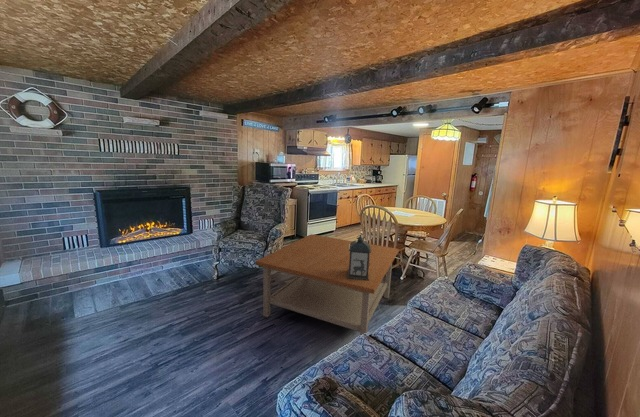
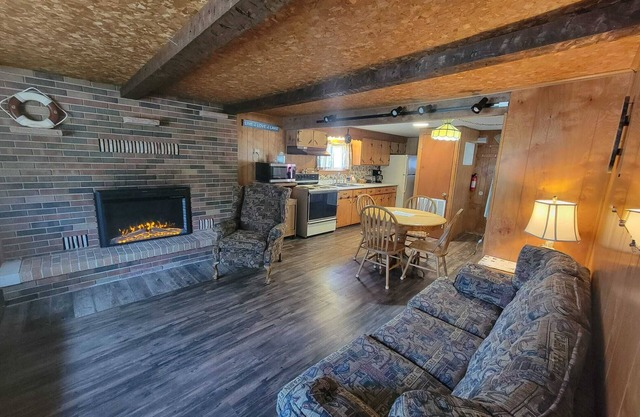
- coffee table [255,233,400,336]
- lantern [347,234,371,281]
